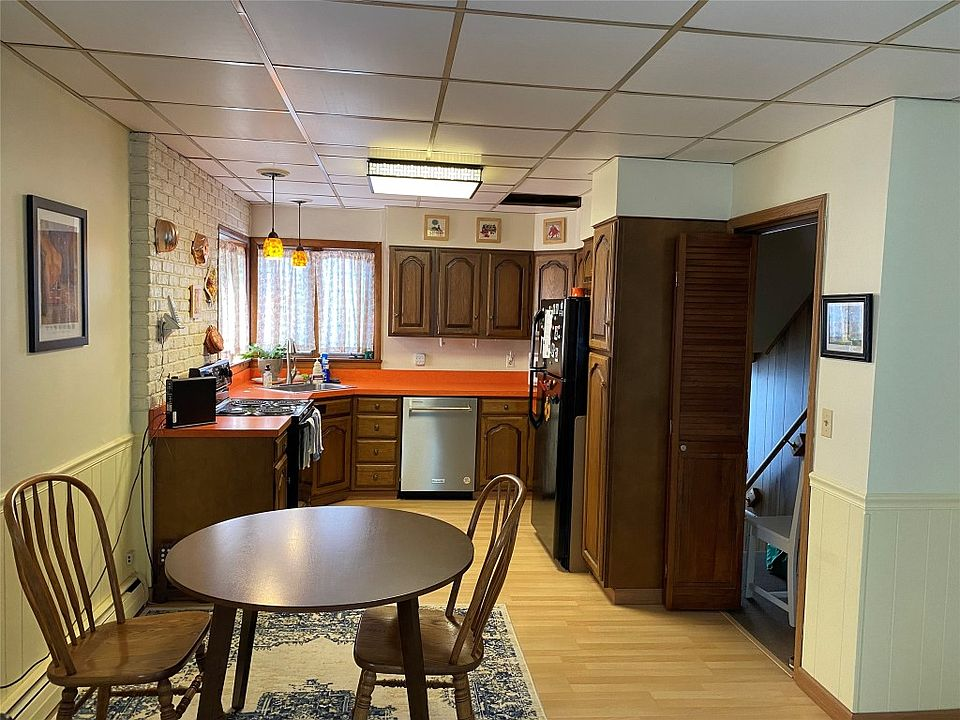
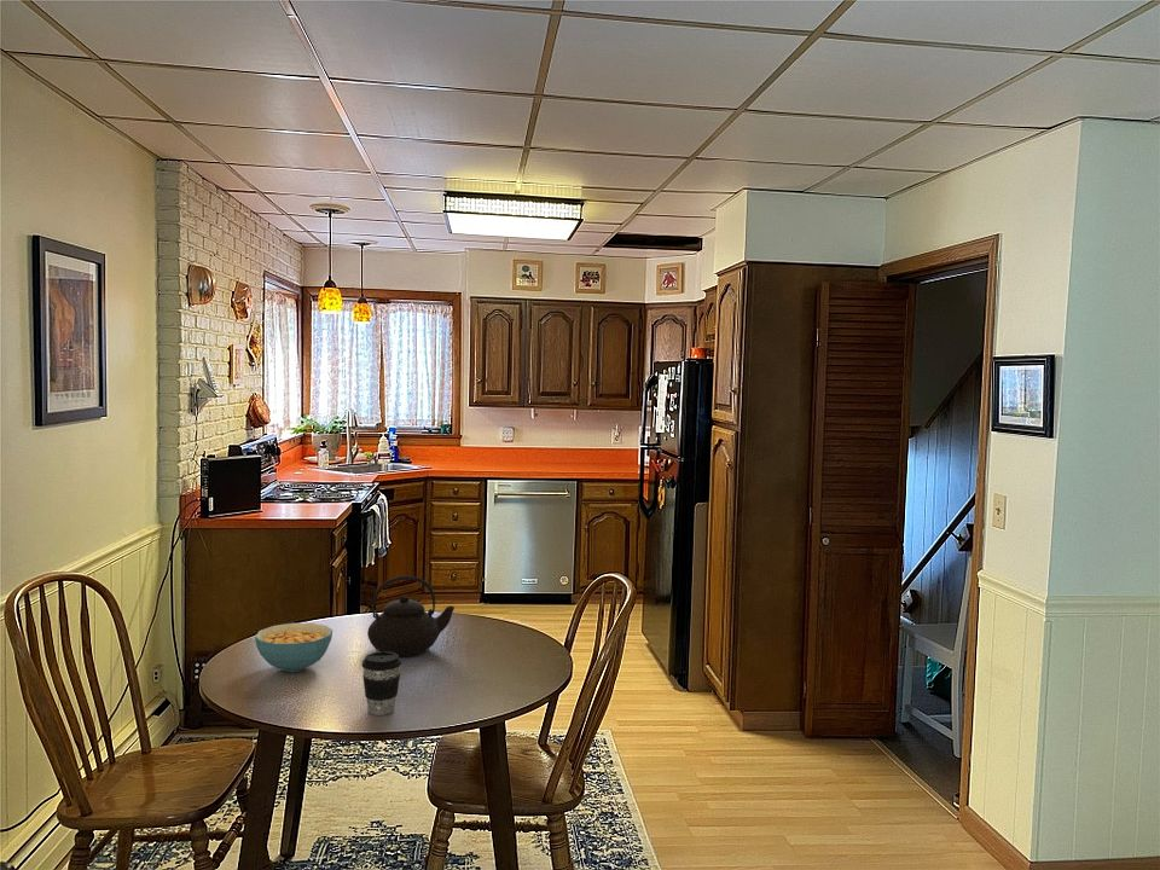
+ cereal bowl [254,622,334,673]
+ coffee cup [361,651,402,717]
+ teapot [366,575,456,659]
